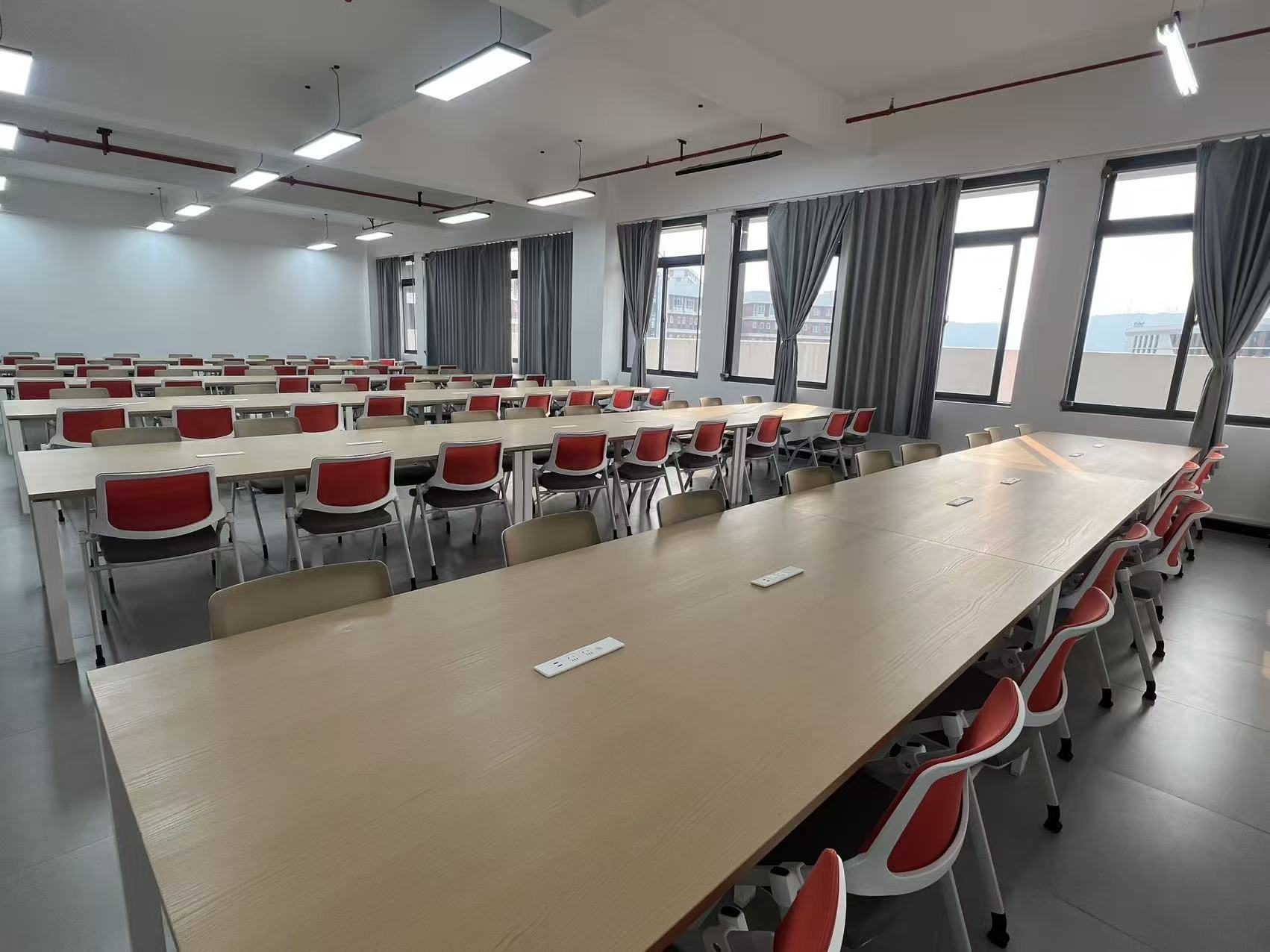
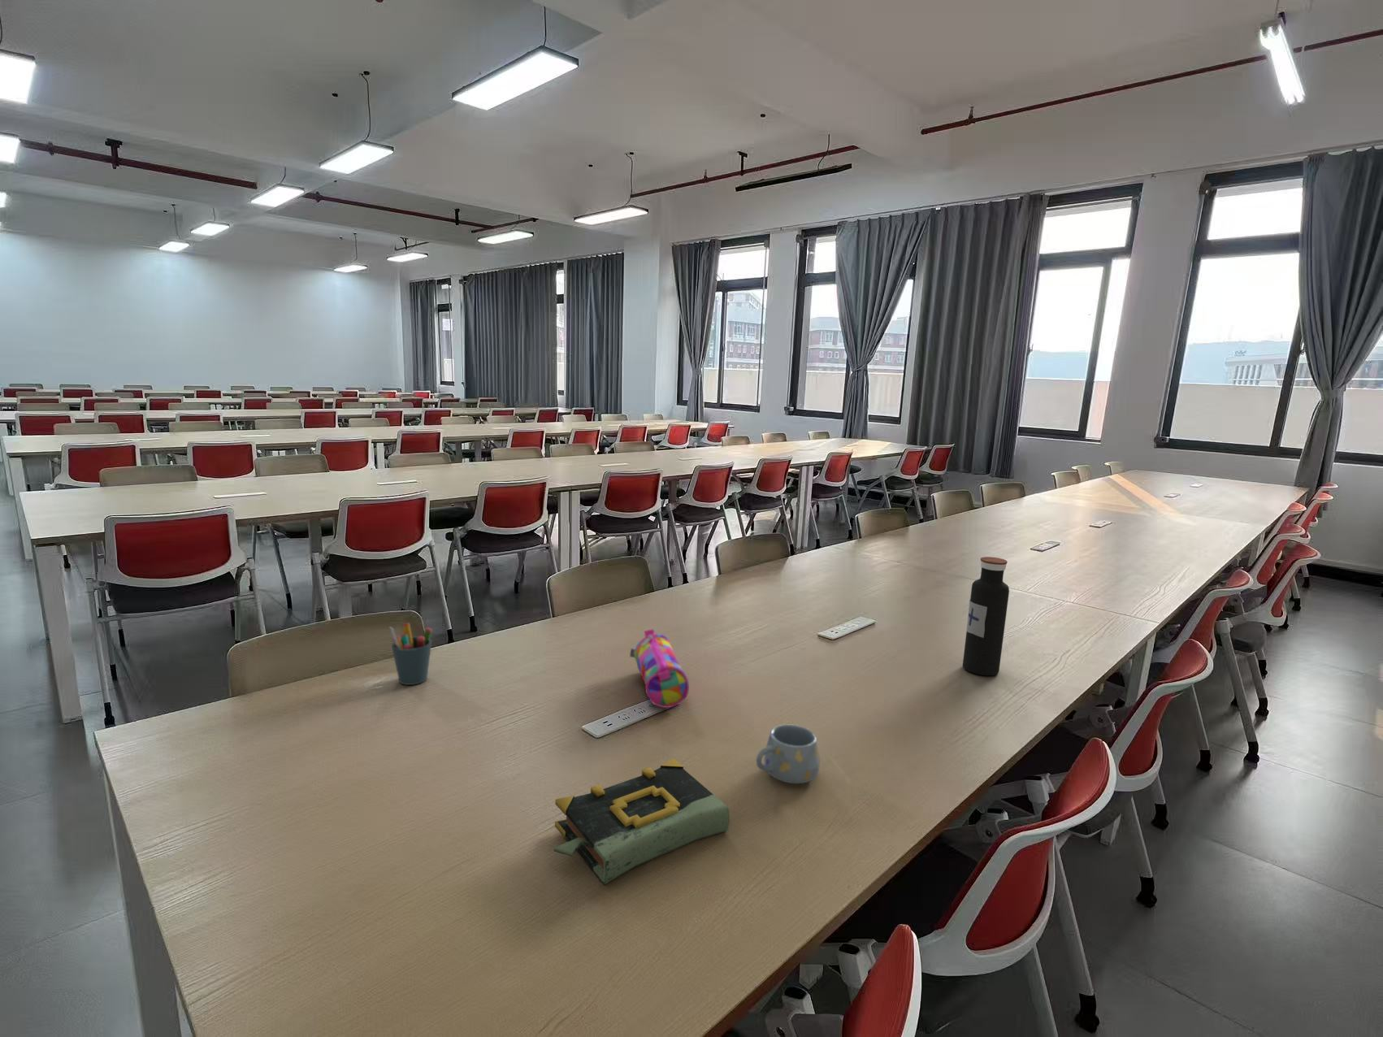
+ pen holder [389,622,433,686]
+ mug [756,724,821,784]
+ water bottle [962,556,1011,676]
+ book [553,757,731,886]
+ pencil case [629,629,690,709]
